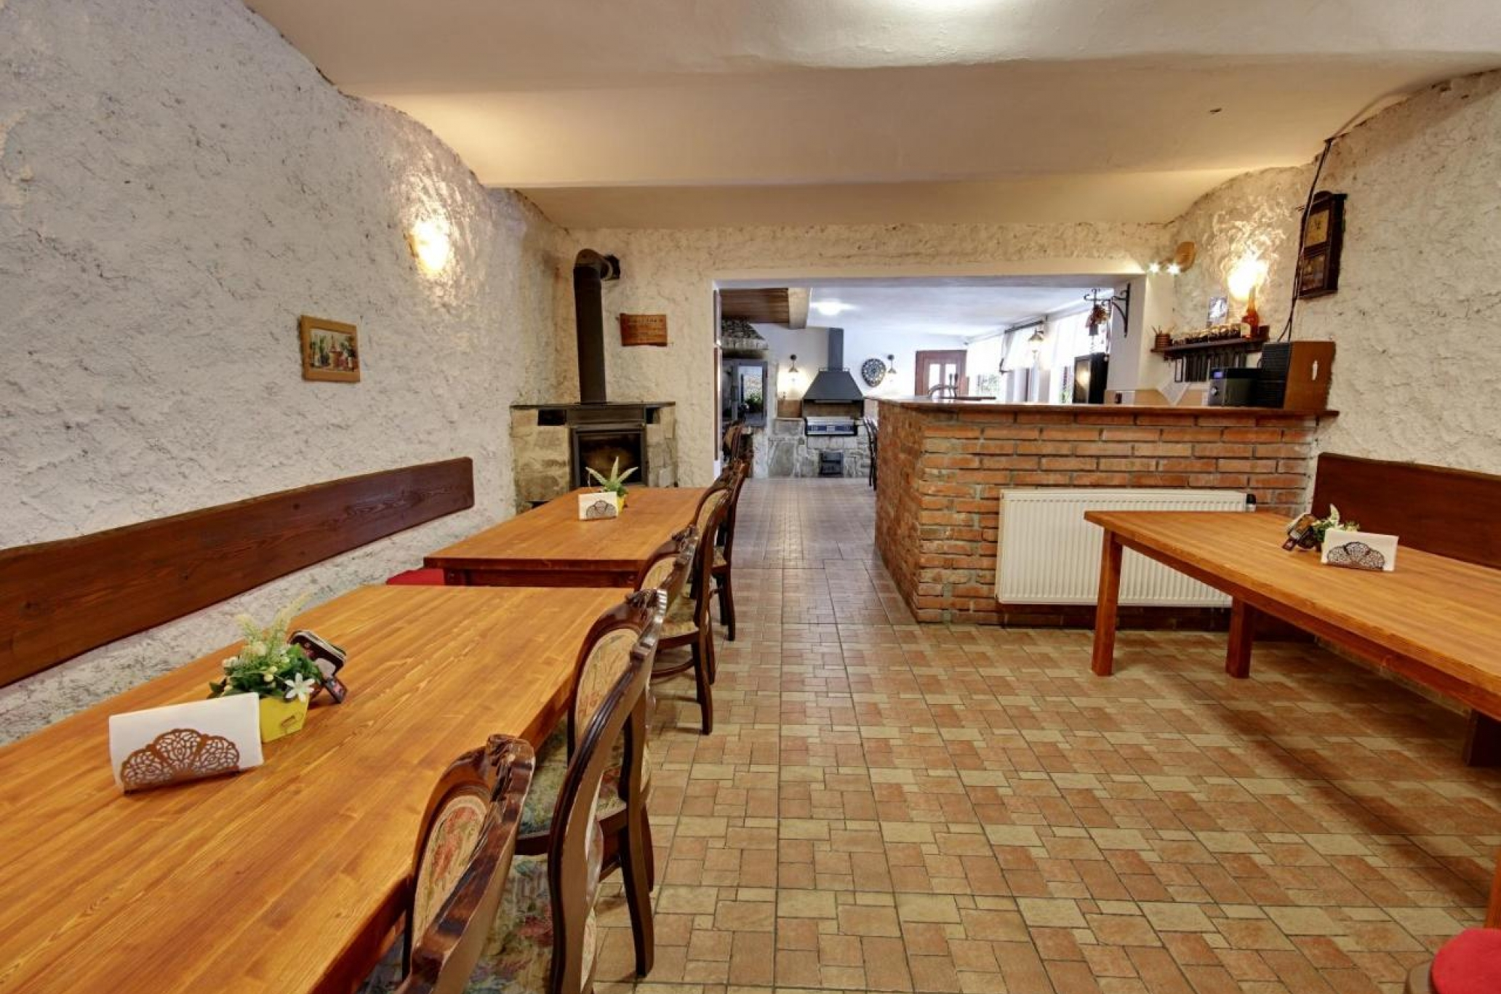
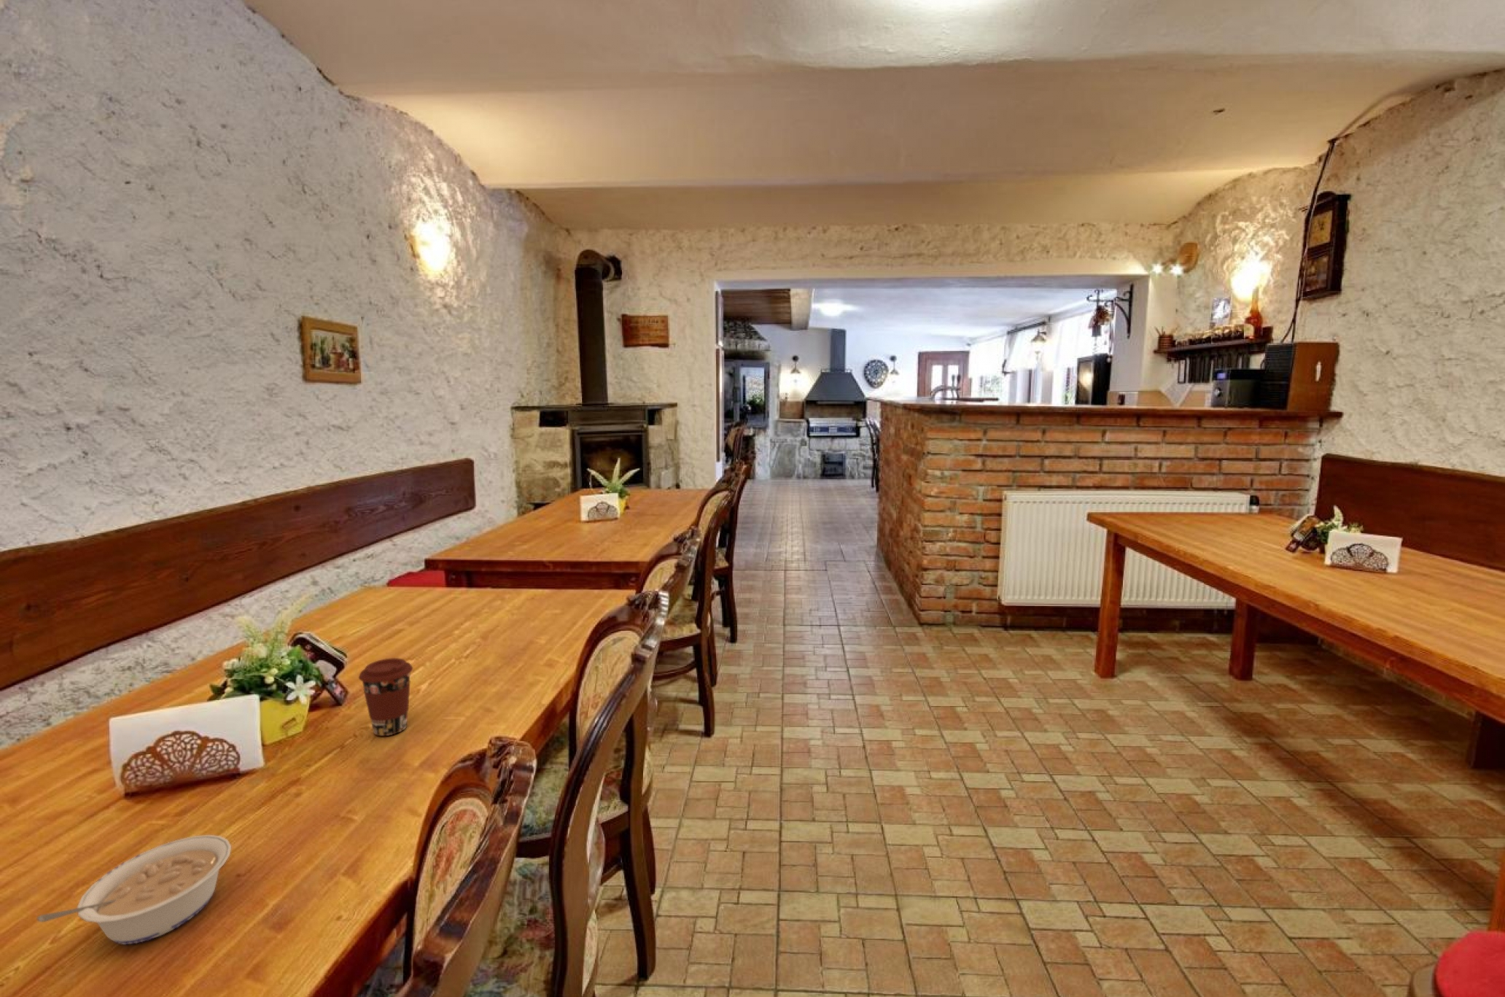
+ coffee cup [358,658,414,737]
+ legume [37,835,231,945]
